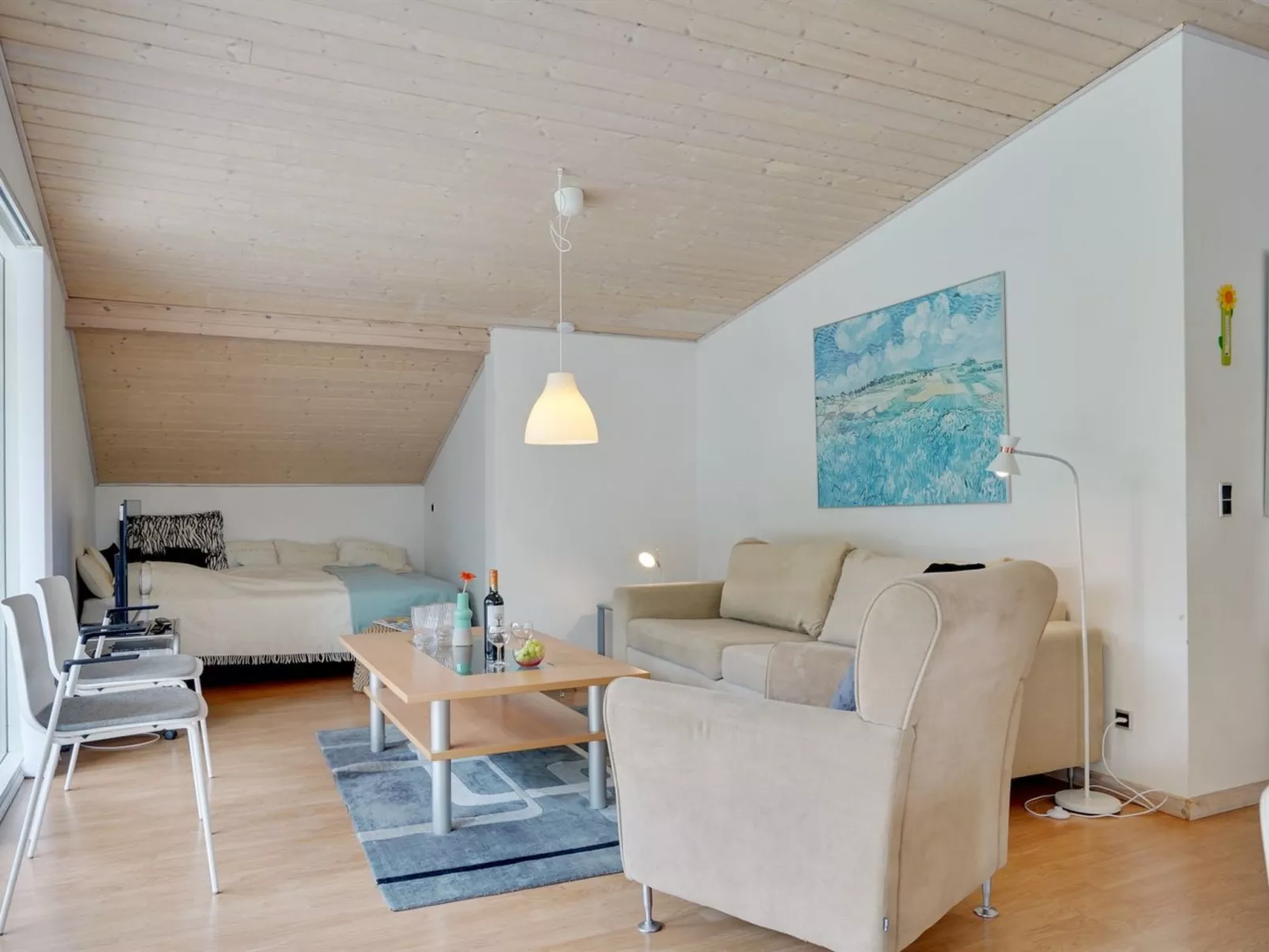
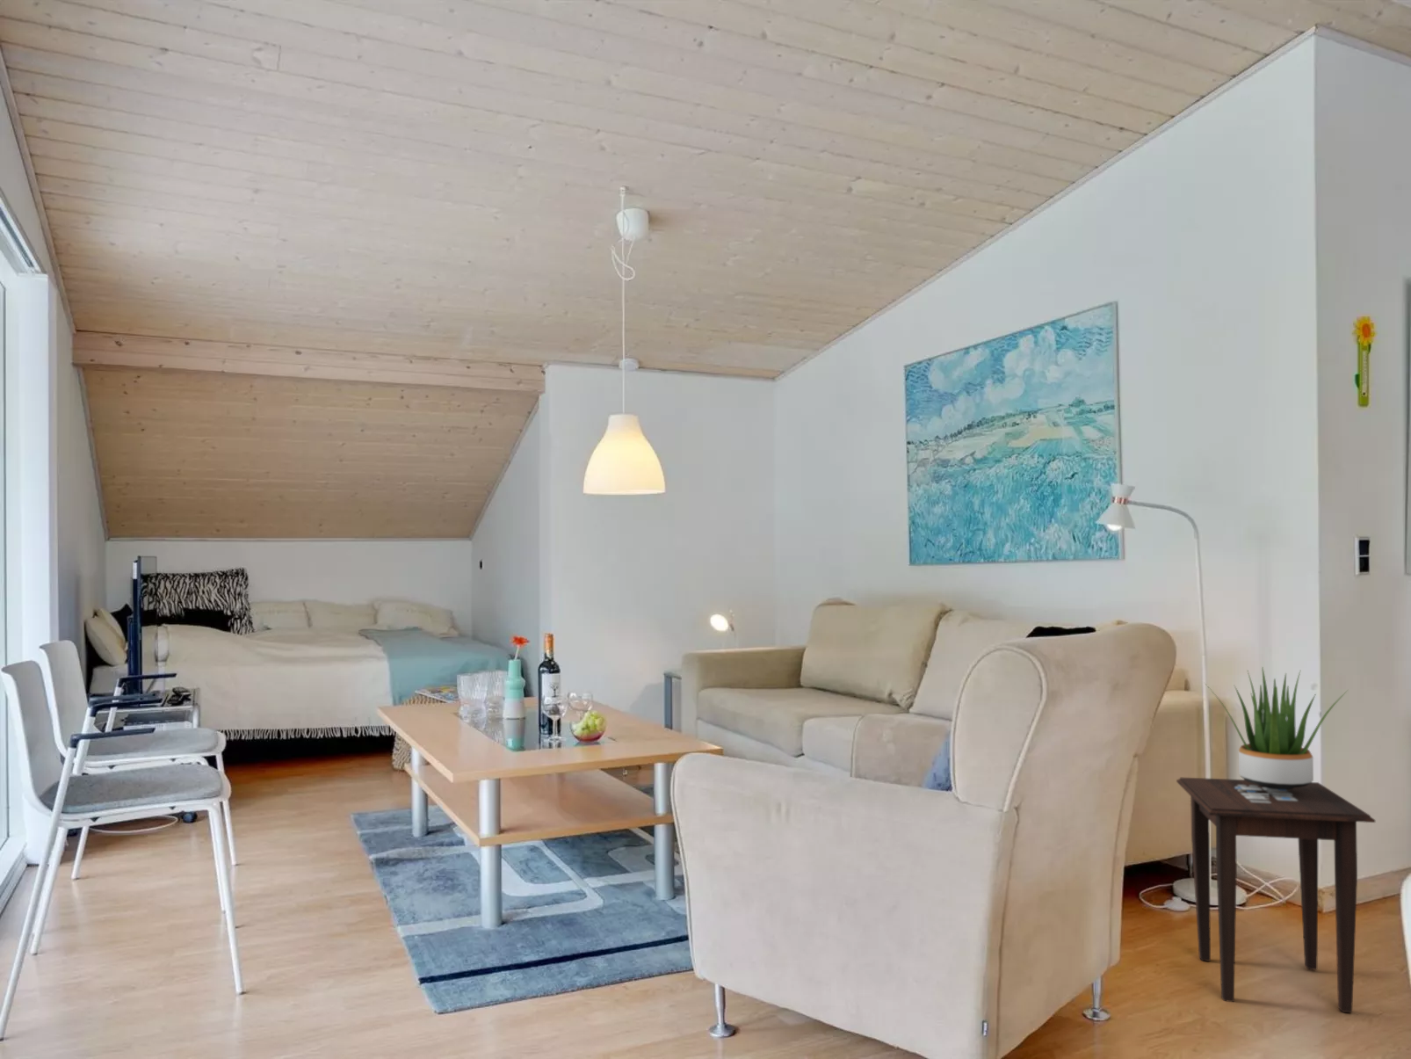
+ side table [1175,776,1375,1013]
+ potted plant [1204,666,1350,790]
